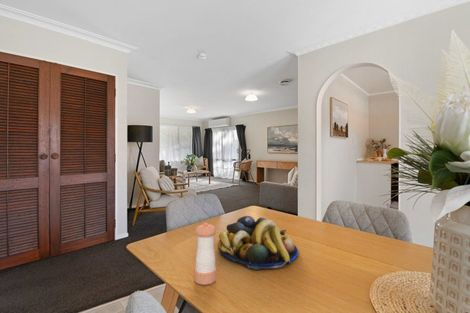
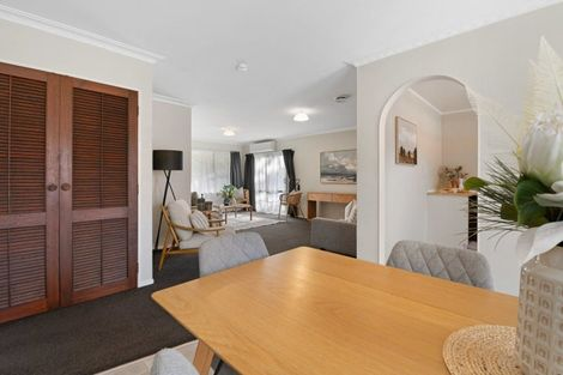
- pepper shaker [194,222,217,286]
- fruit bowl [217,215,299,270]
